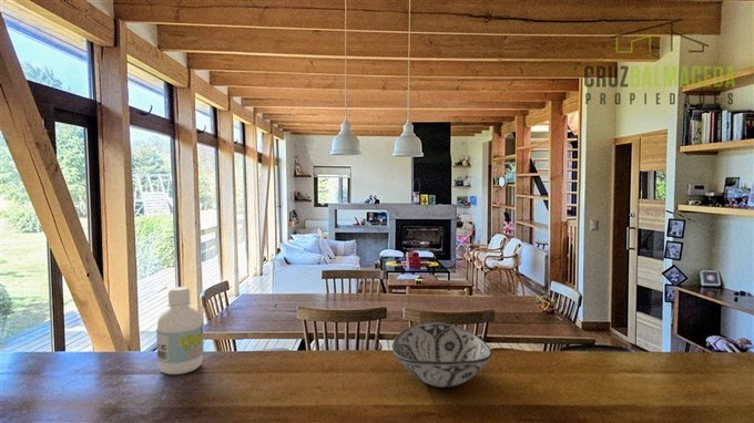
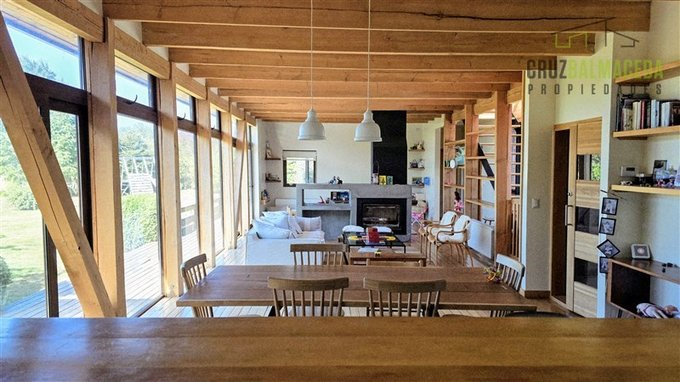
- bottle [155,286,205,375]
- decorative bowl [391,321,493,389]
